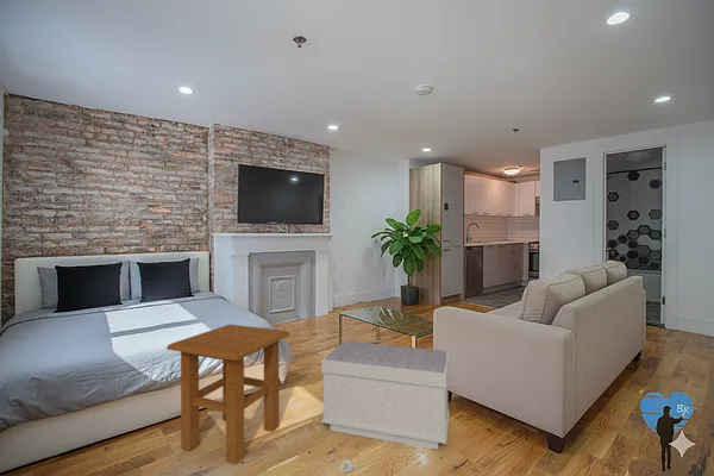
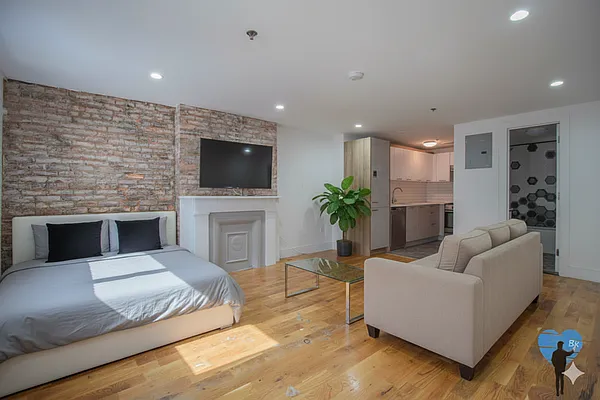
- bench [320,340,450,451]
- side table [165,324,290,465]
